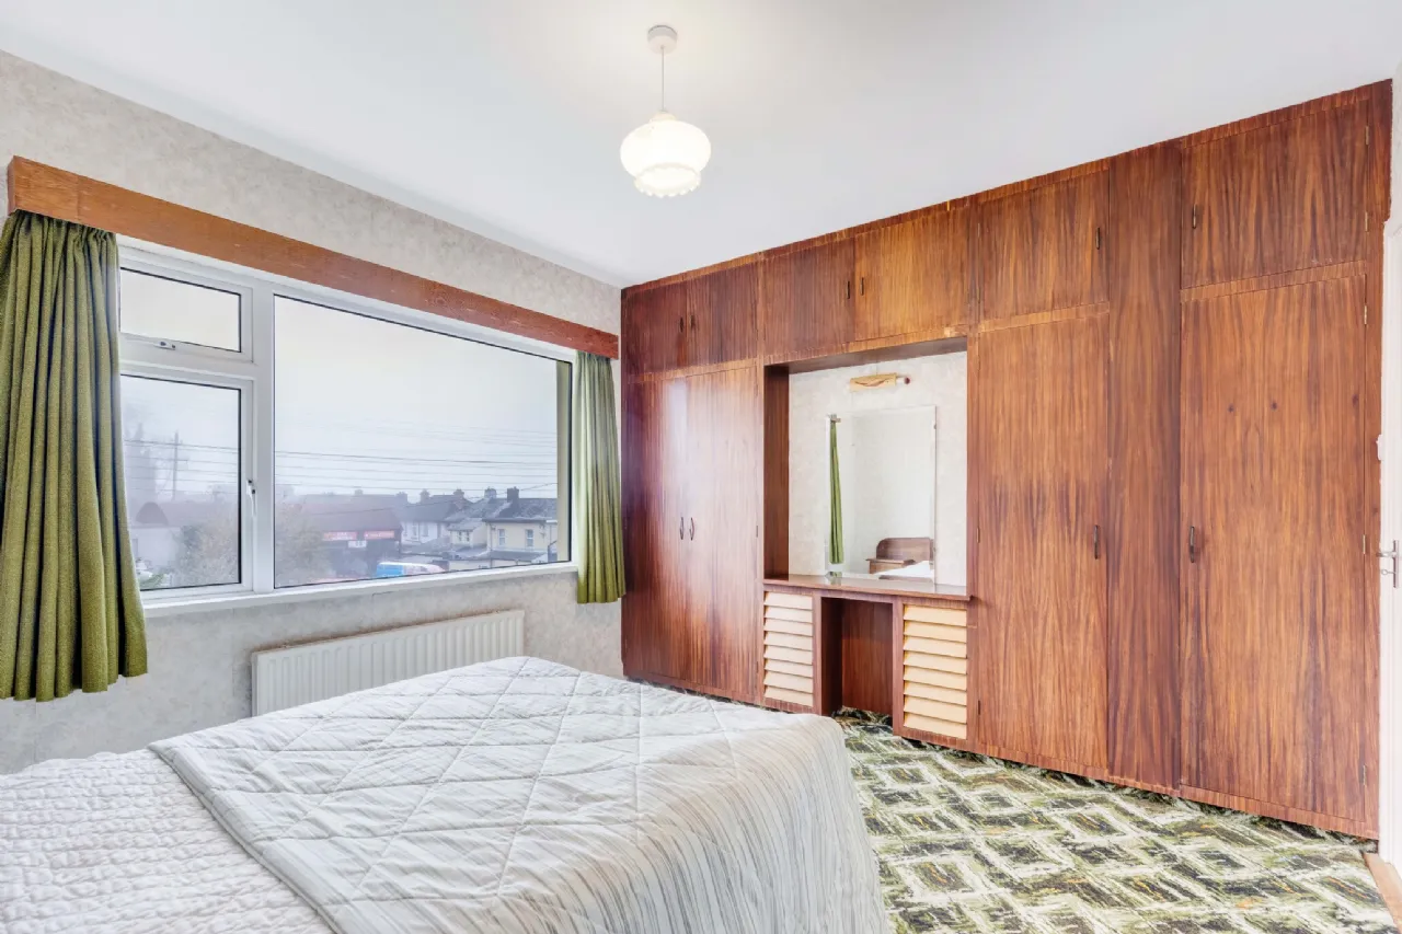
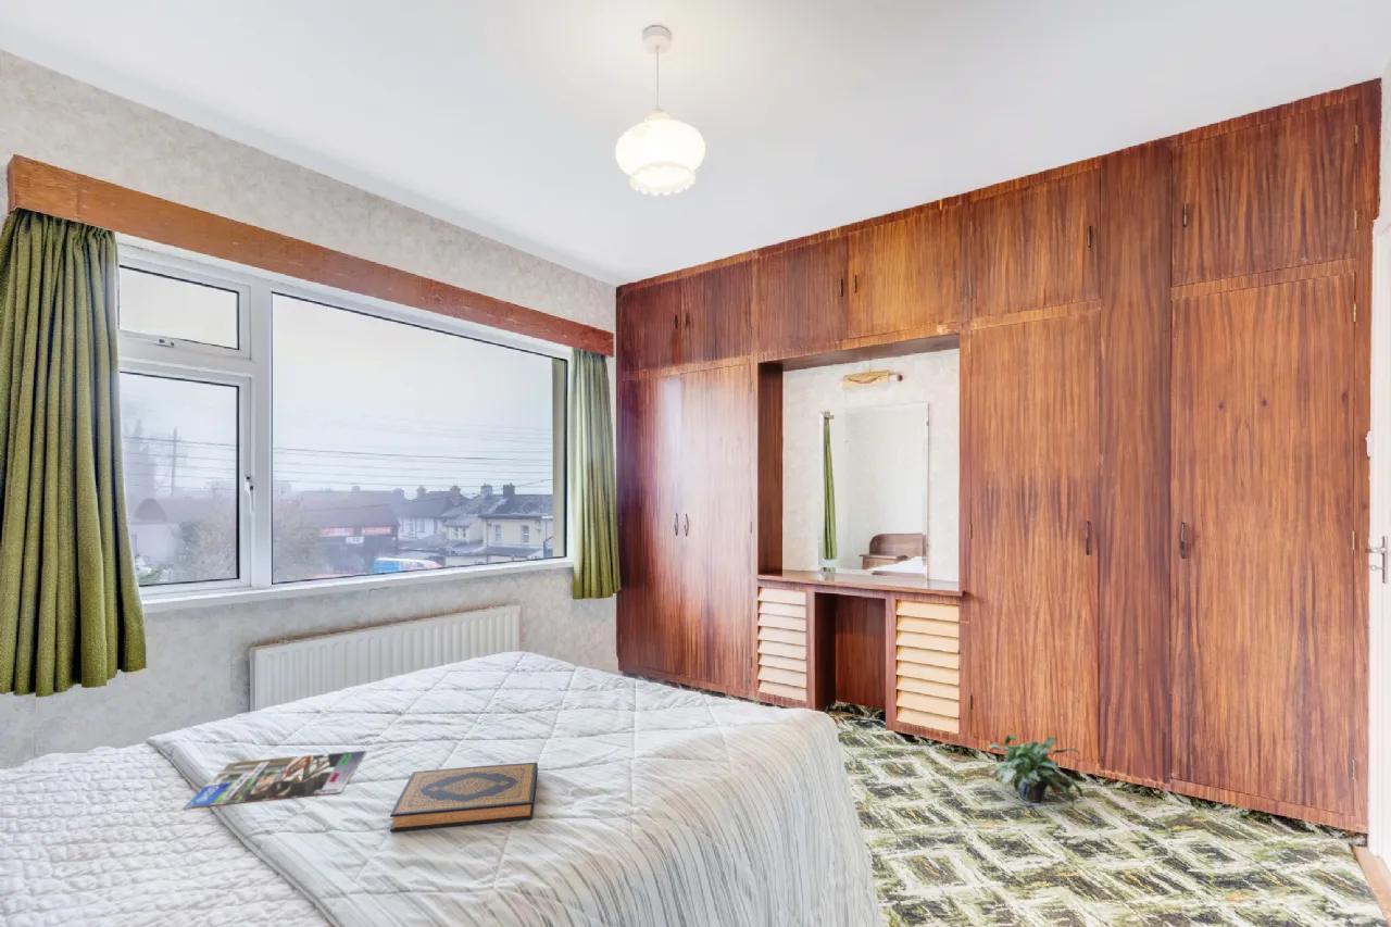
+ magazine [183,750,367,810]
+ potted plant [988,734,1083,809]
+ hardback book [389,762,539,832]
